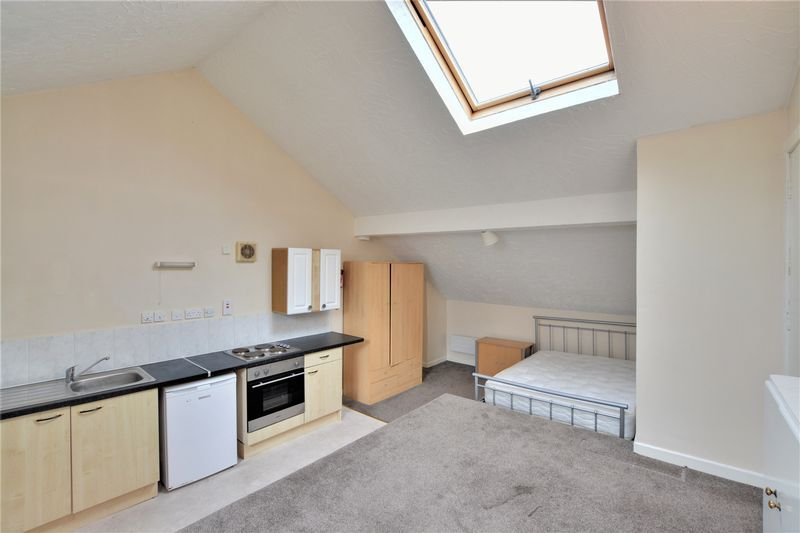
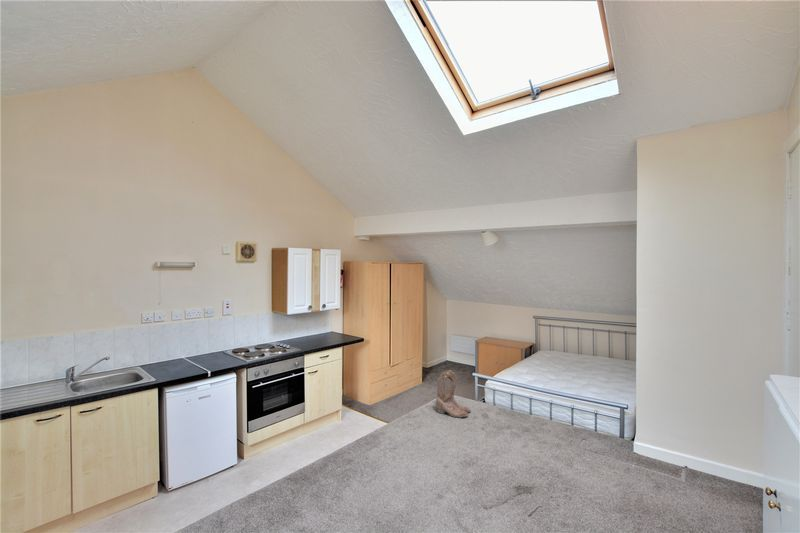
+ boots [435,369,471,418]
